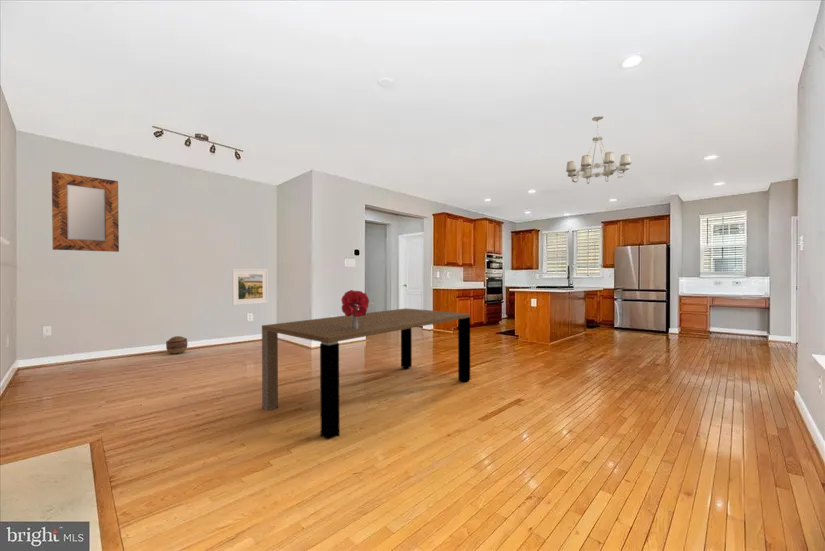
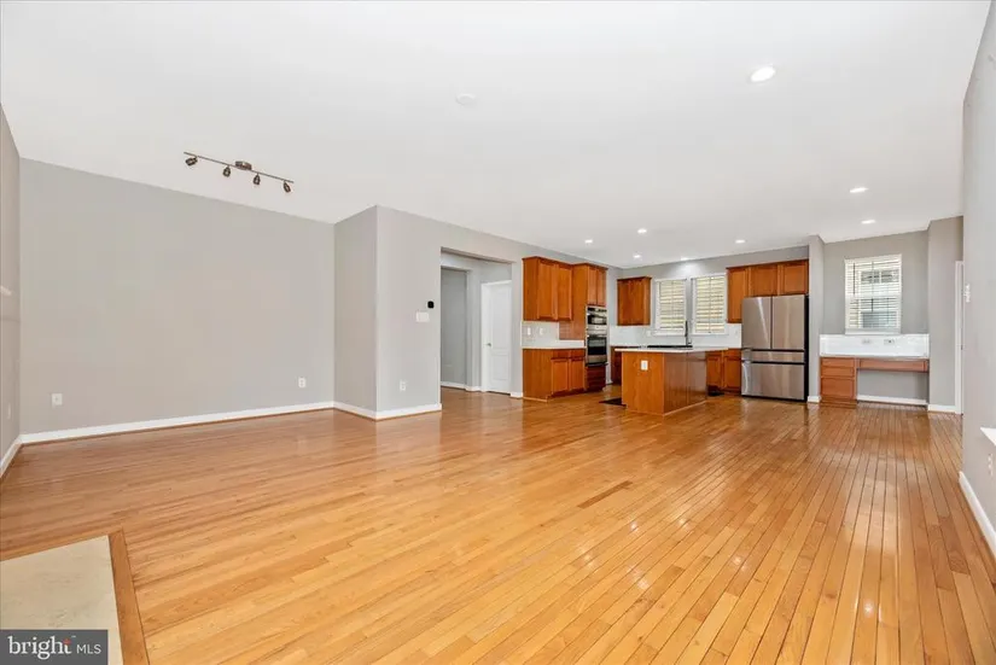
- chandelier [565,116,632,185]
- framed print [231,268,269,306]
- bouquet [340,289,370,329]
- home mirror [51,171,120,253]
- dining table [261,307,471,441]
- basket [165,335,189,355]
